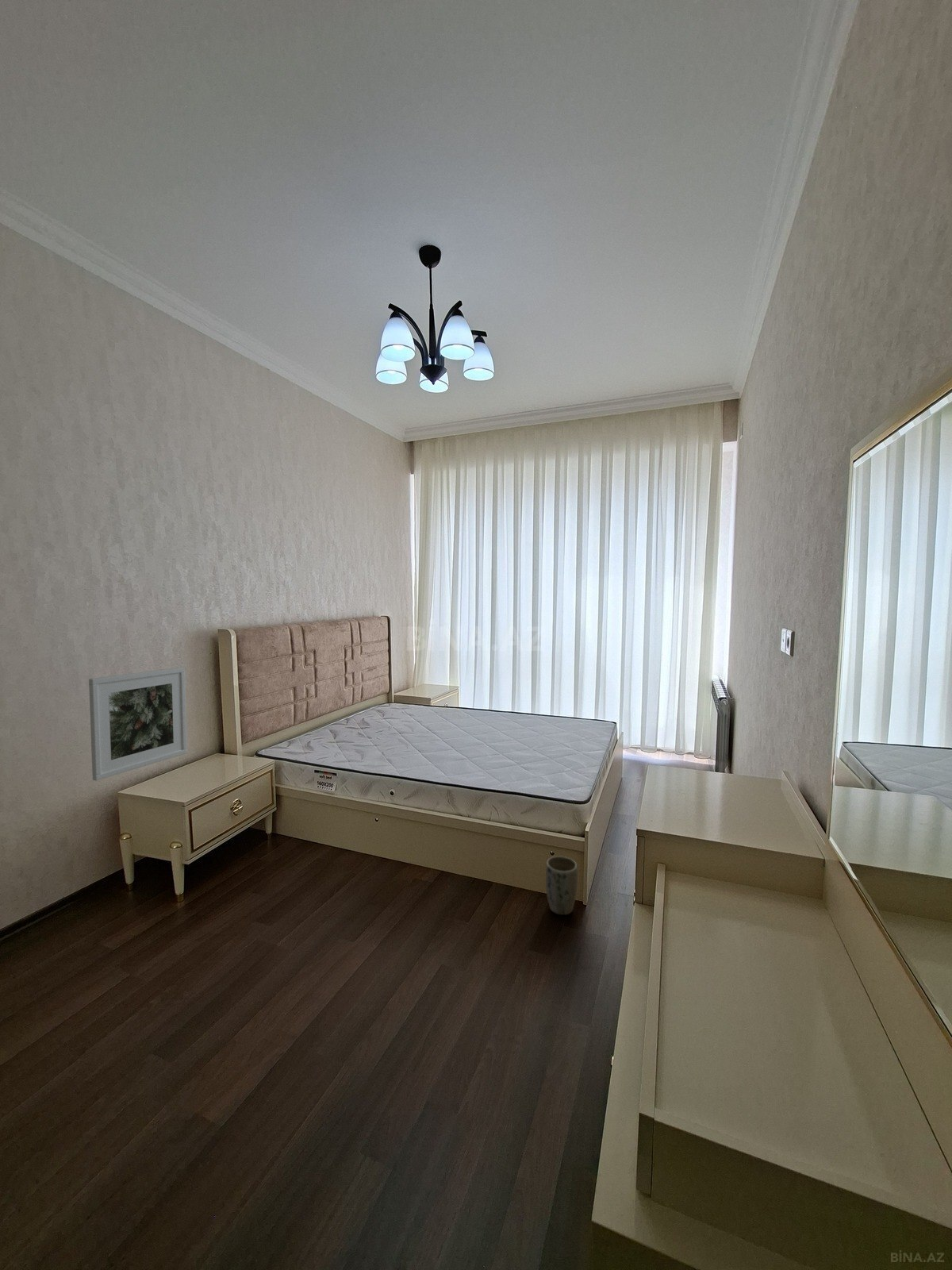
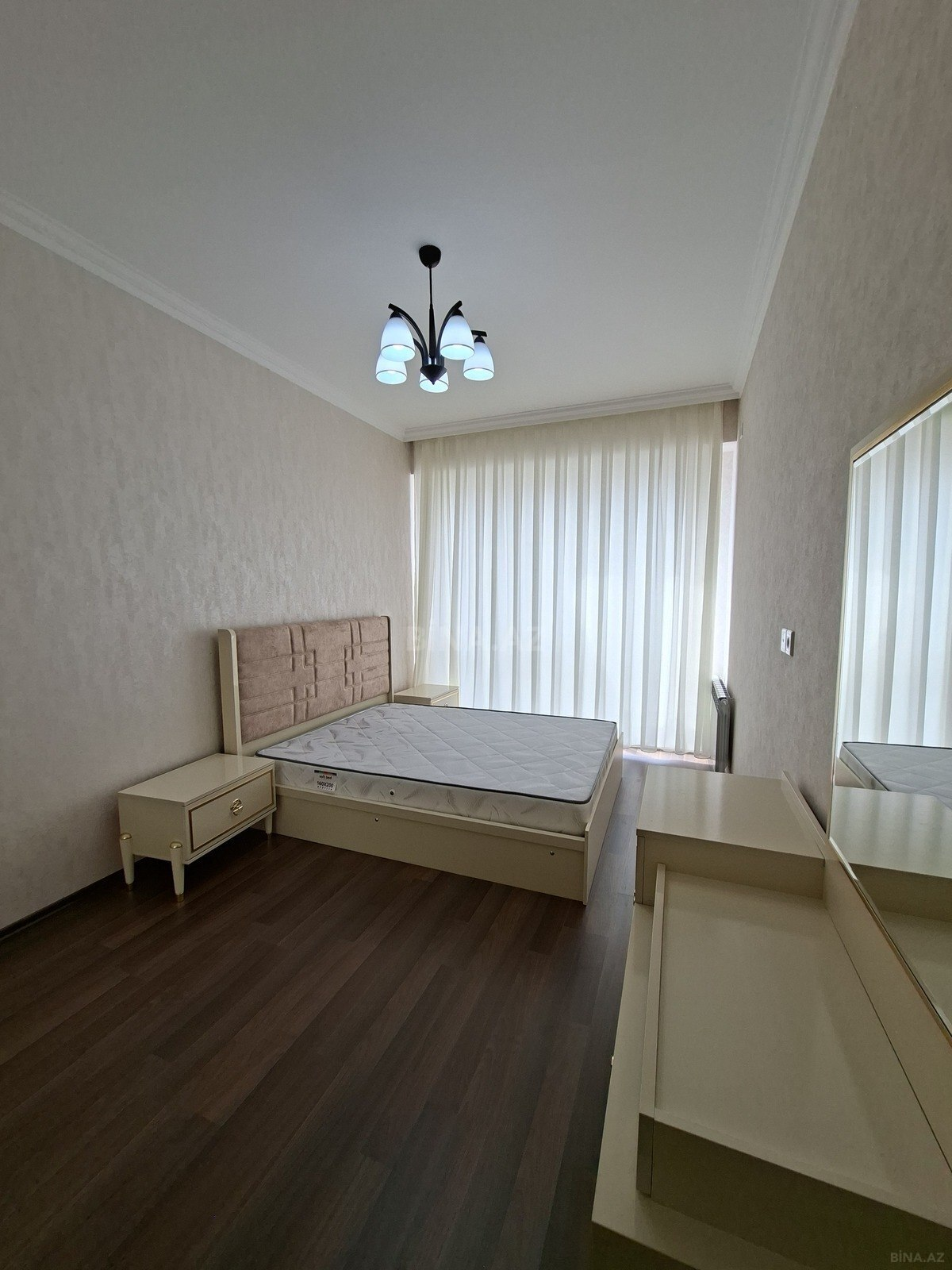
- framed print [88,667,188,781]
- plant pot [545,856,578,916]
